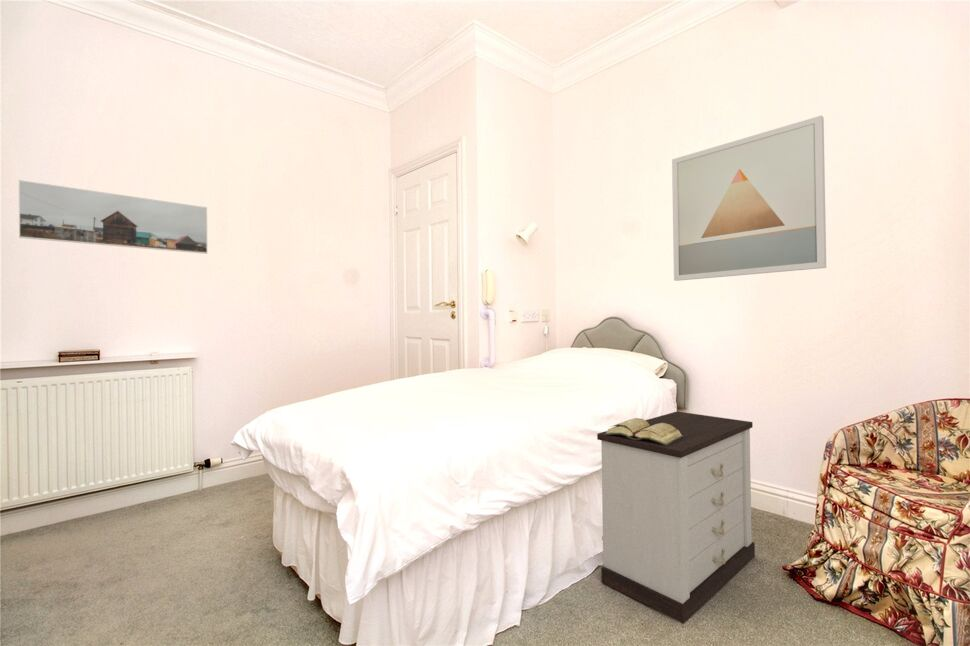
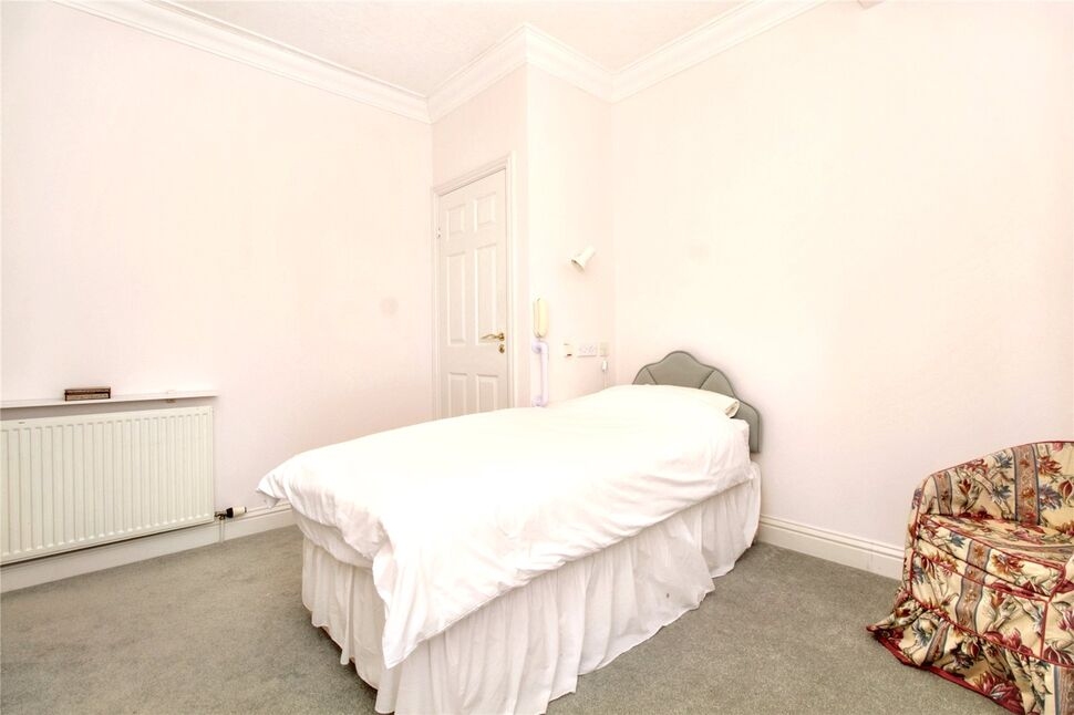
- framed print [18,179,209,255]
- wall art [671,114,827,282]
- diary [604,417,684,446]
- nightstand [596,410,756,625]
